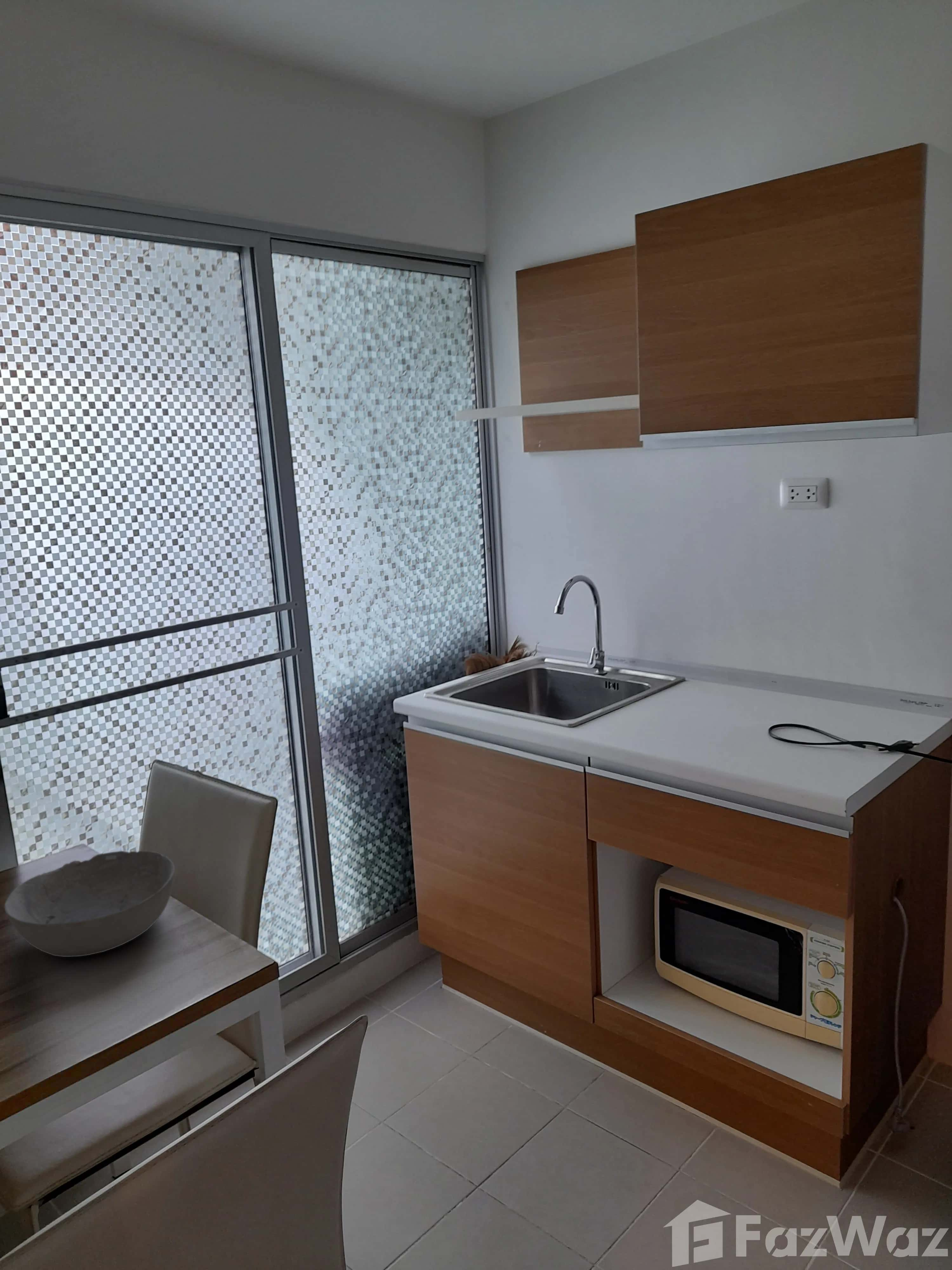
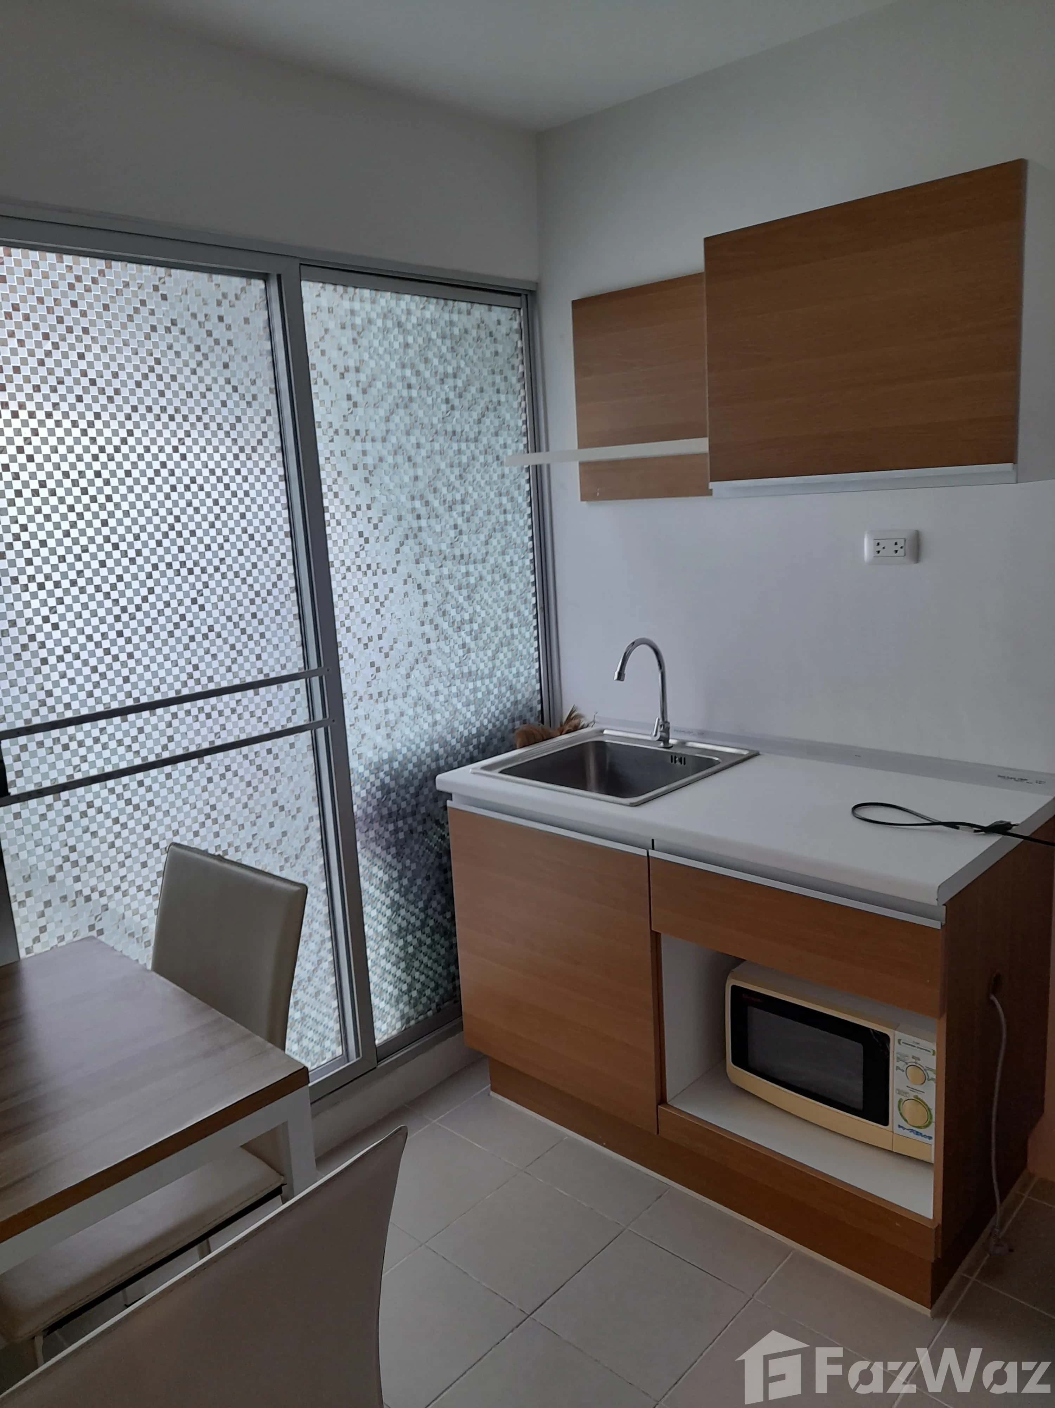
- bowl [4,850,175,957]
